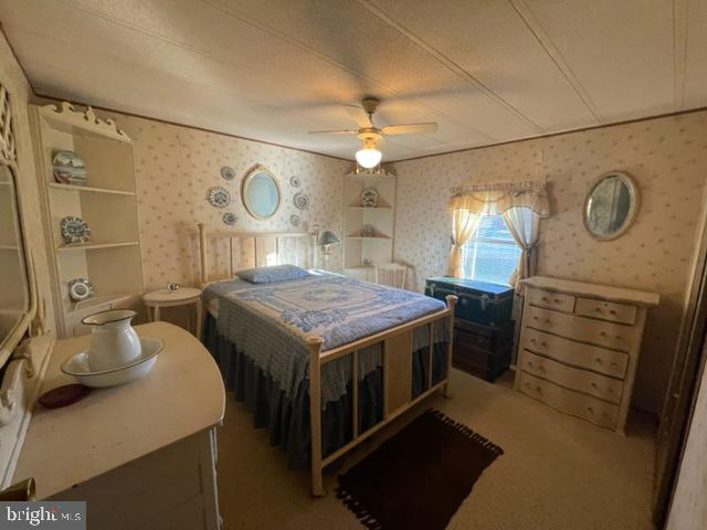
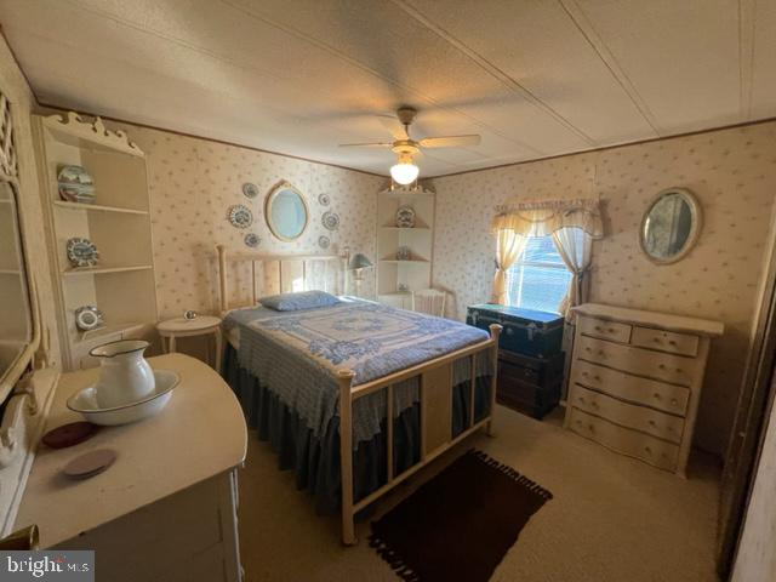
+ coaster [63,447,118,480]
